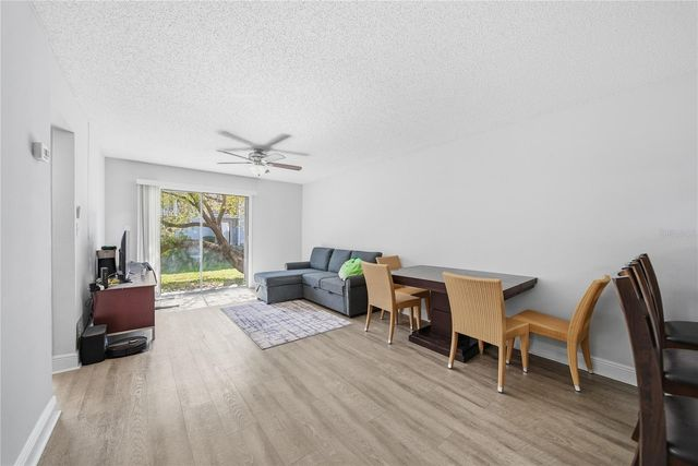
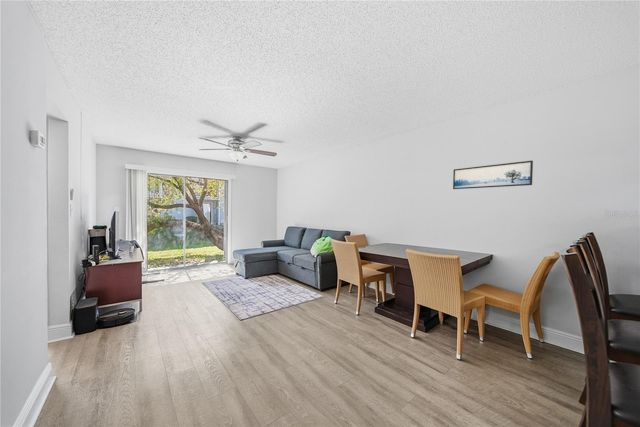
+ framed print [452,160,534,190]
